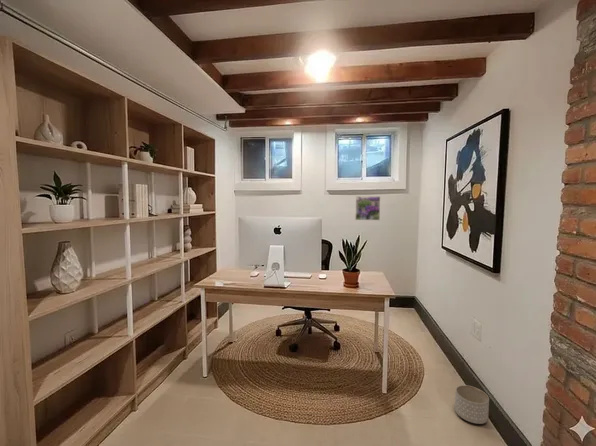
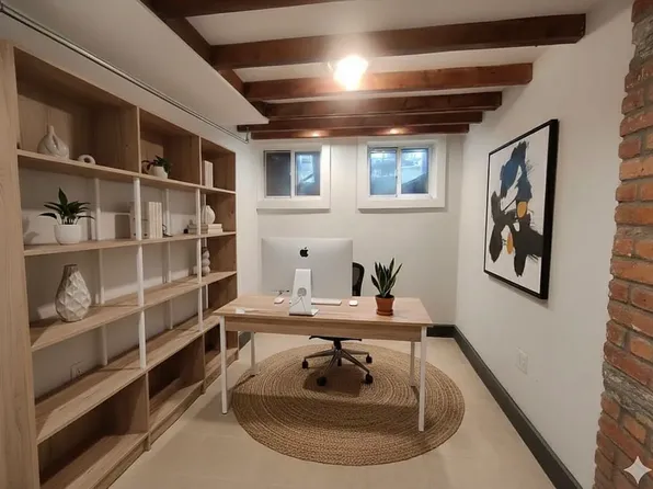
- planter [454,384,490,425]
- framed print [354,196,381,221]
